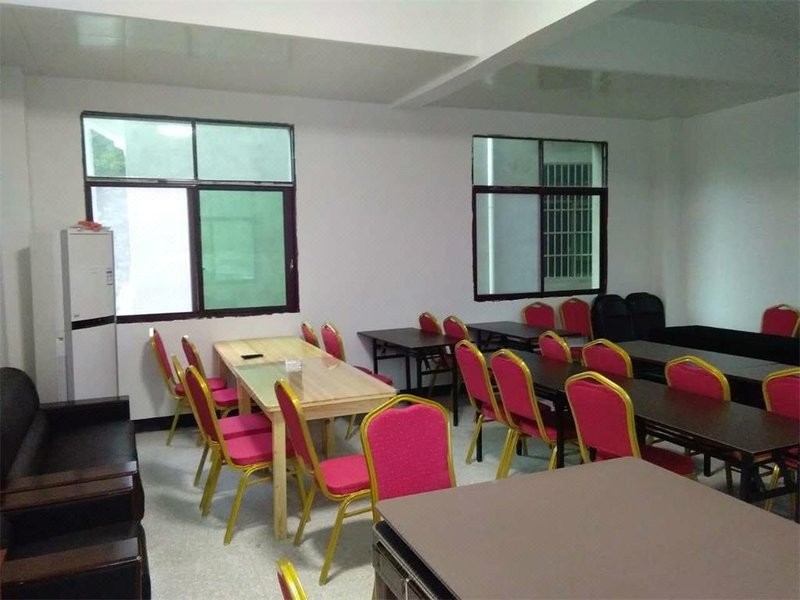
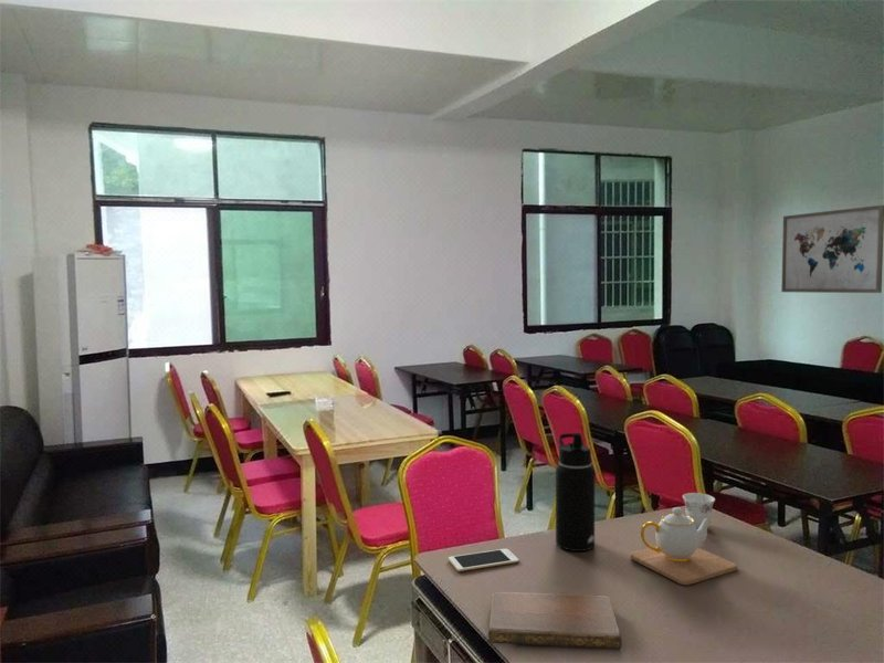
+ notebook [487,591,622,651]
+ wall art [780,204,884,294]
+ teacup [682,492,716,529]
+ cell phone [448,547,520,572]
+ water bottle [555,432,596,552]
+ teapot [630,506,738,586]
